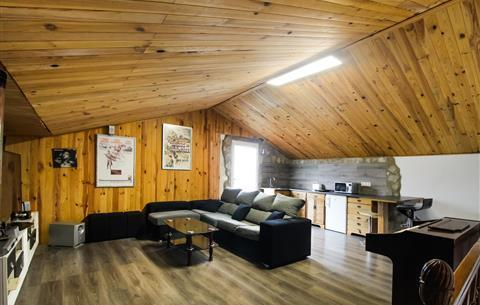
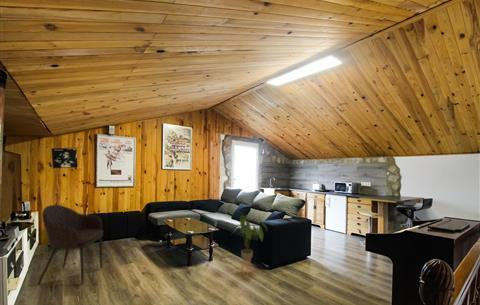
+ house plant [230,214,268,277]
+ armchair [36,204,104,286]
